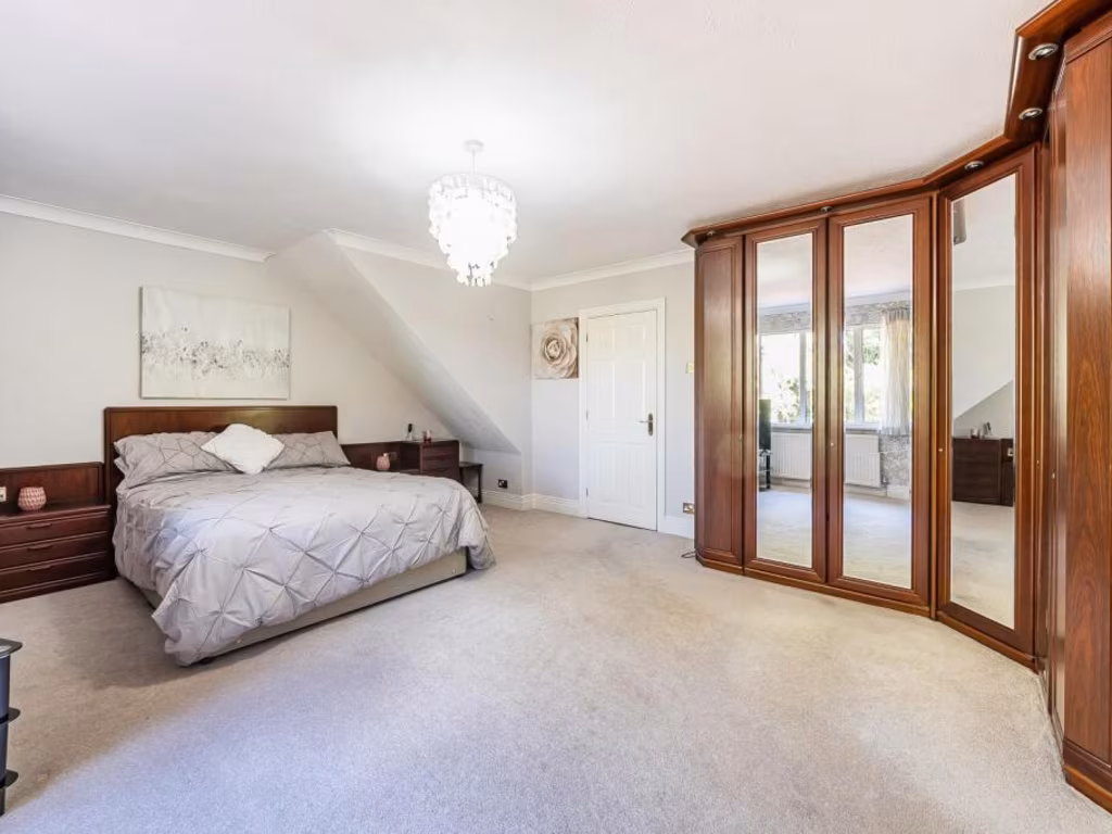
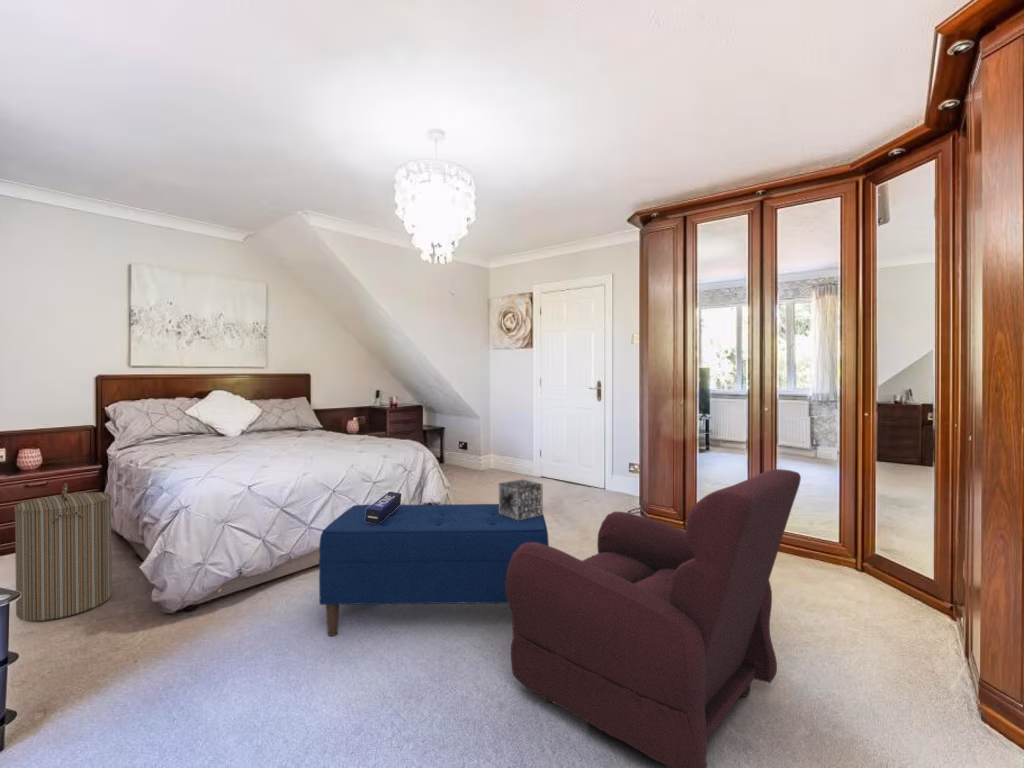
+ bench [318,503,550,637]
+ laundry hamper [13,482,113,622]
+ decorative box [498,478,544,521]
+ tissue box [365,491,402,524]
+ armchair [506,468,802,768]
